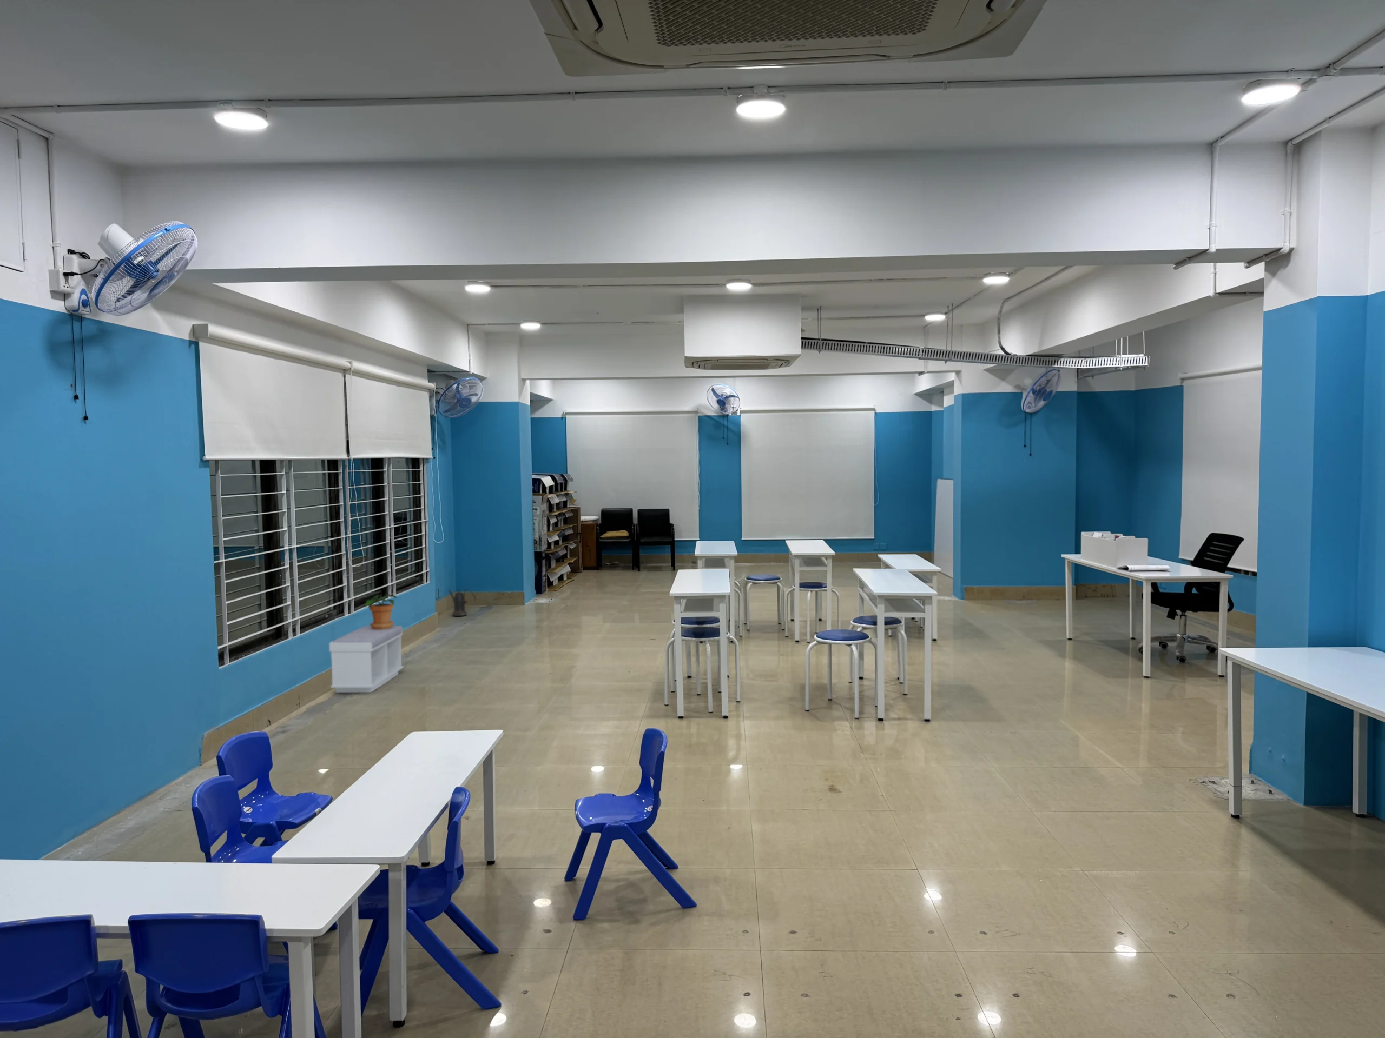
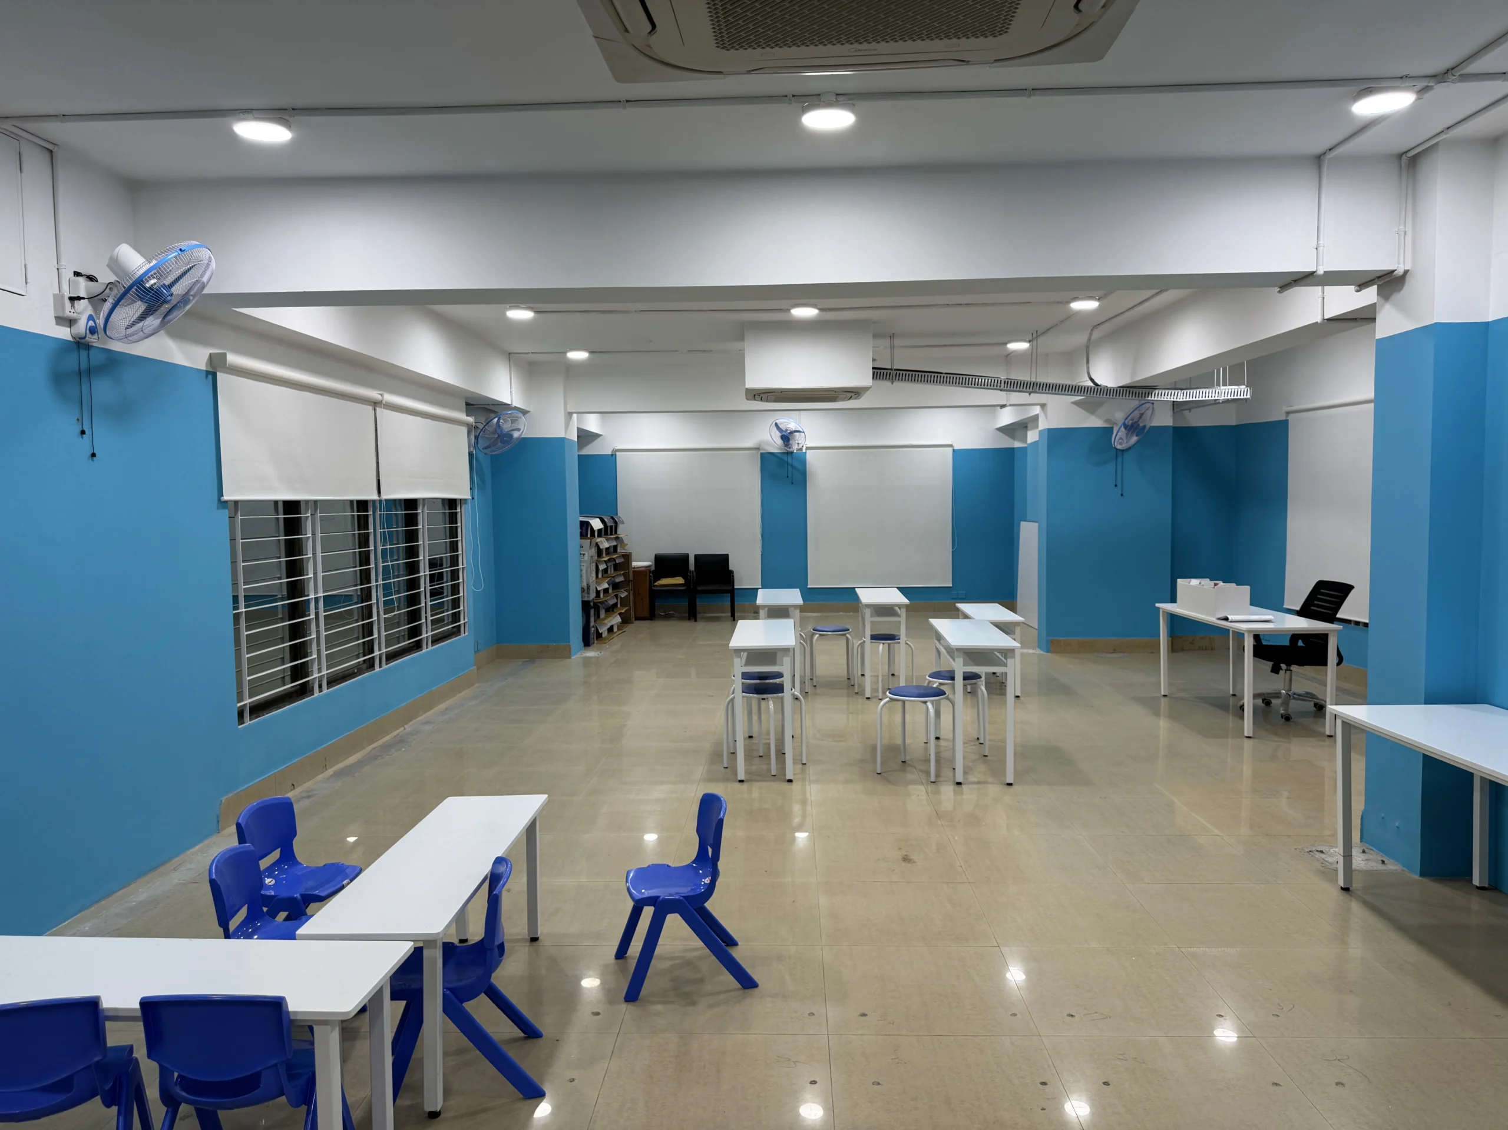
- potted plant [365,593,397,629]
- watering can [448,587,477,616]
- bench [329,625,404,693]
